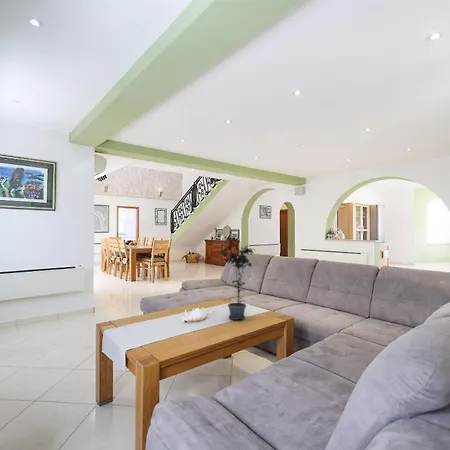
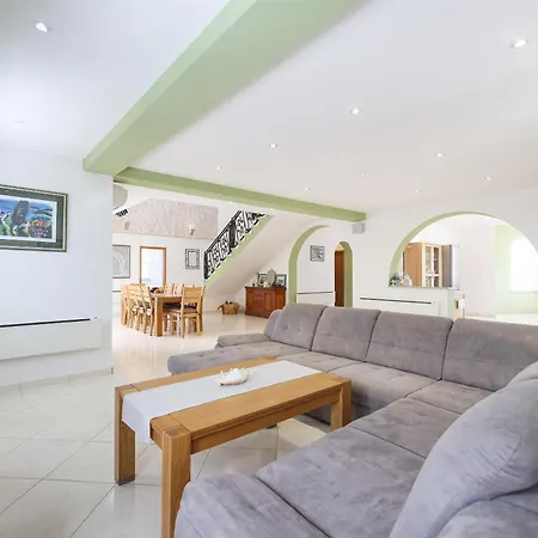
- potted plant [217,240,257,321]
